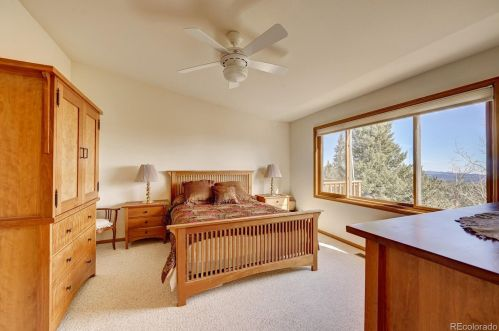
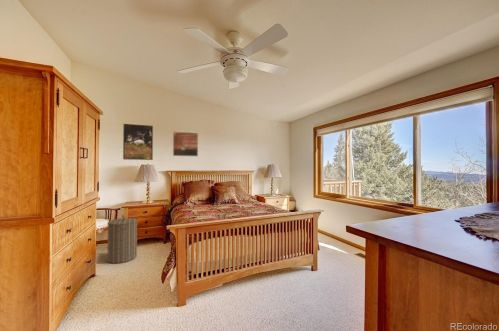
+ laundry hamper [107,214,138,264]
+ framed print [172,130,199,158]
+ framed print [122,123,154,161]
